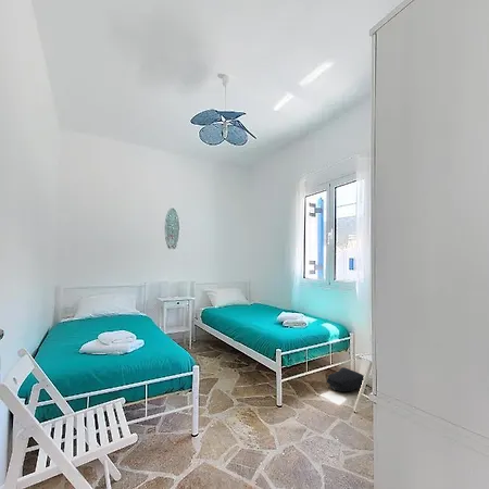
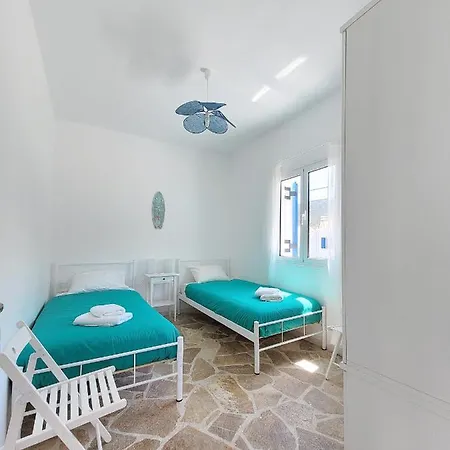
- backpack [326,366,365,392]
